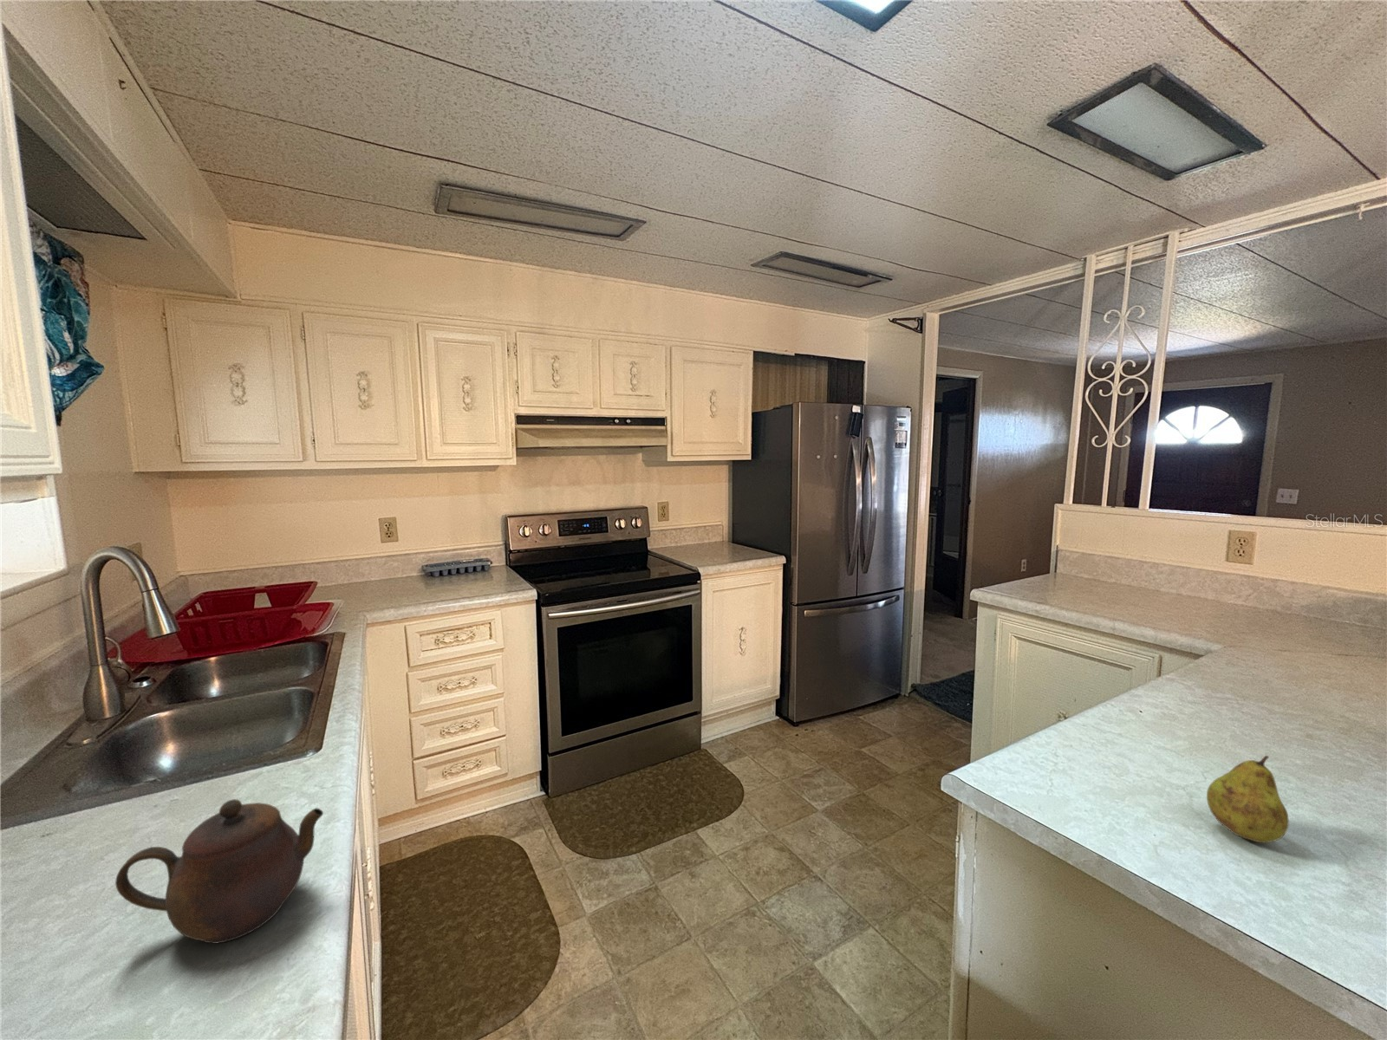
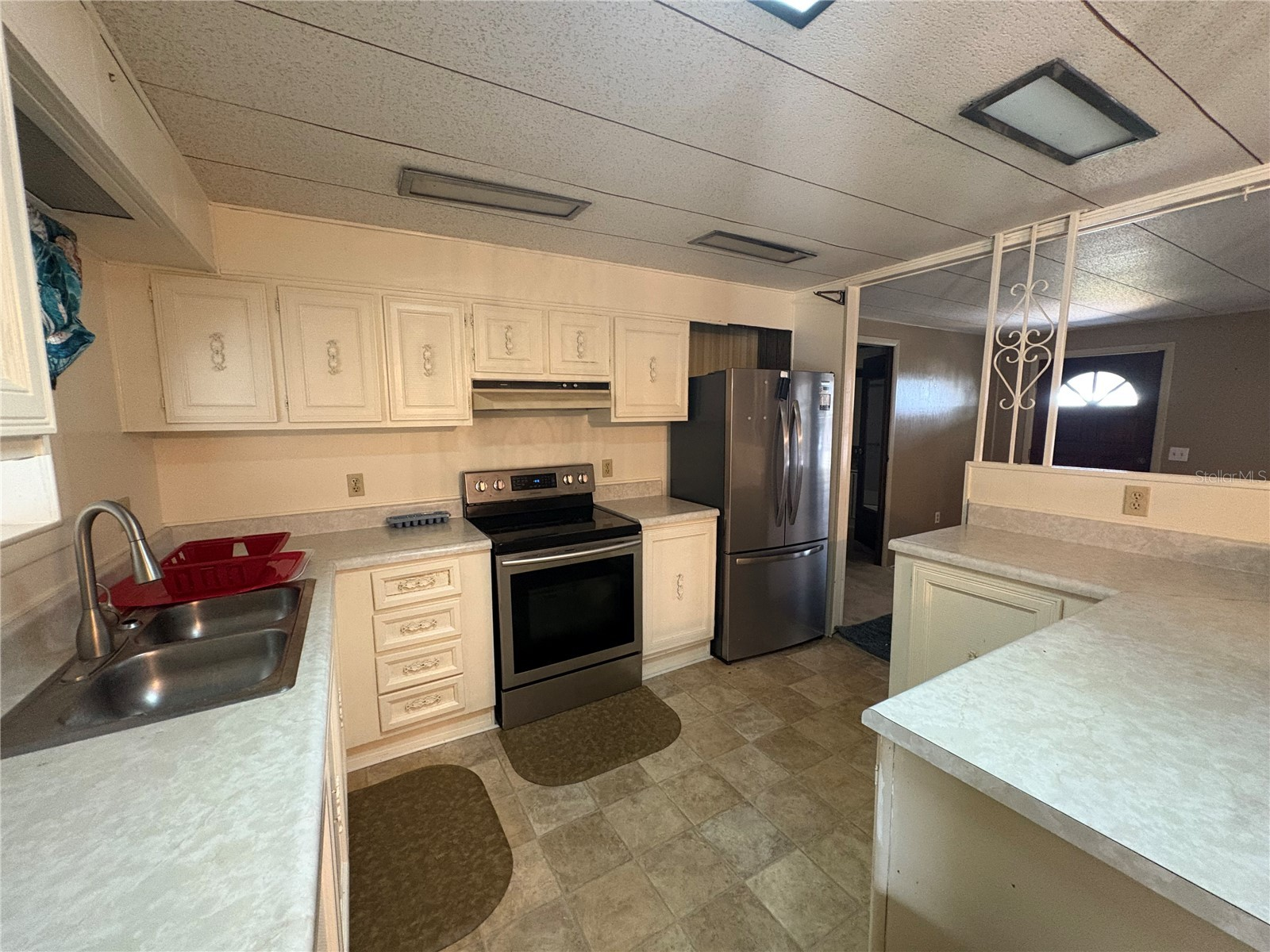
- teapot [115,799,324,945]
- fruit [1206,755,1290,843]
